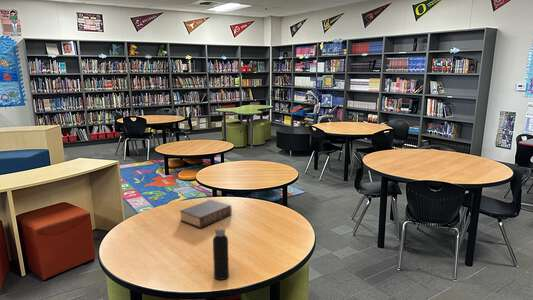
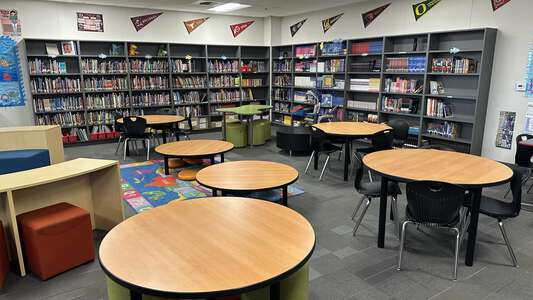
- book [179,198,233,229]
- water bottle [212,222,230,281]
